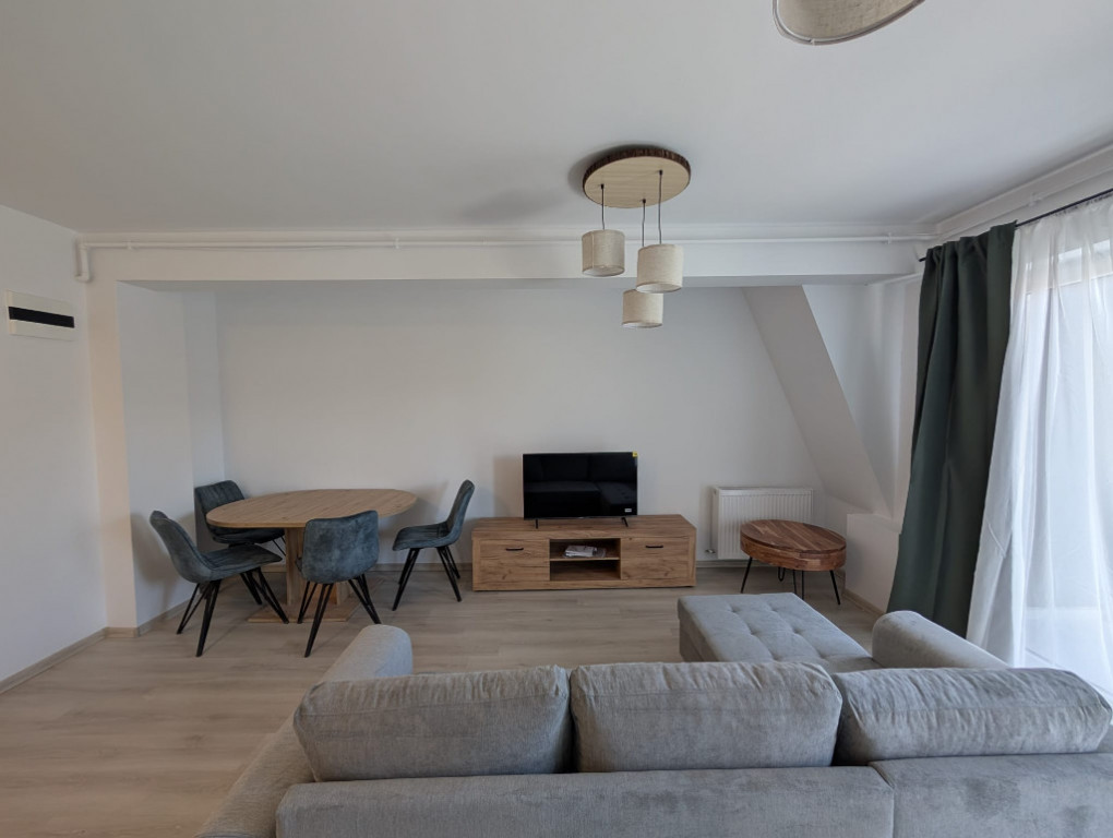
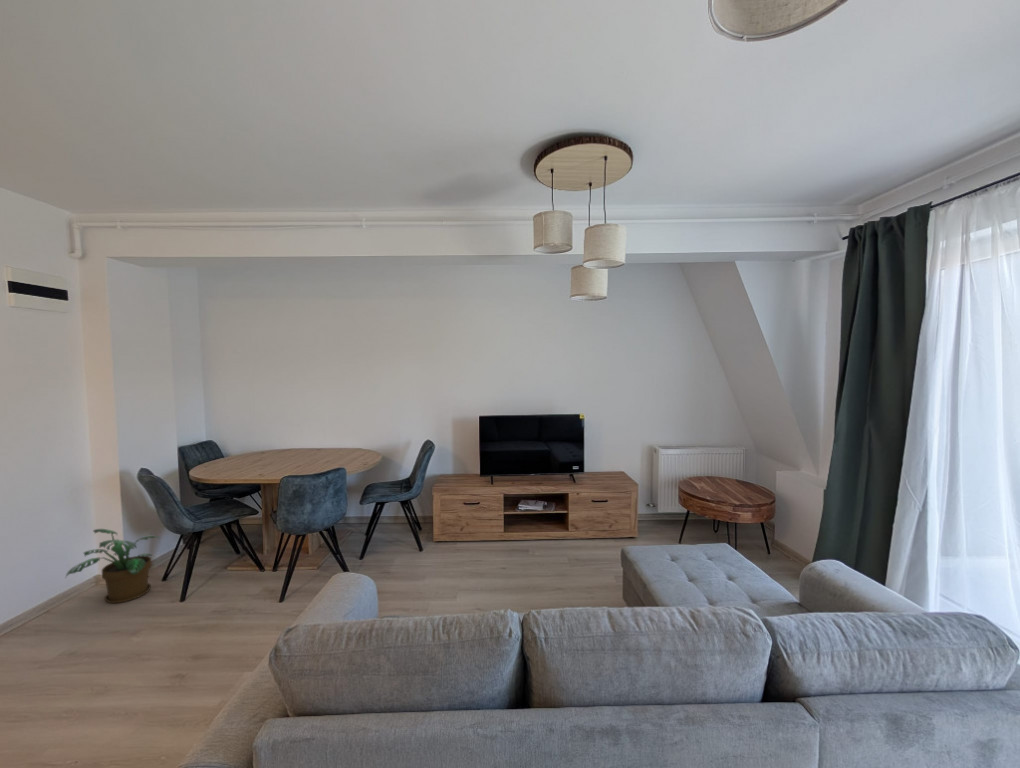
+ potted plant [64,528,161,604]
